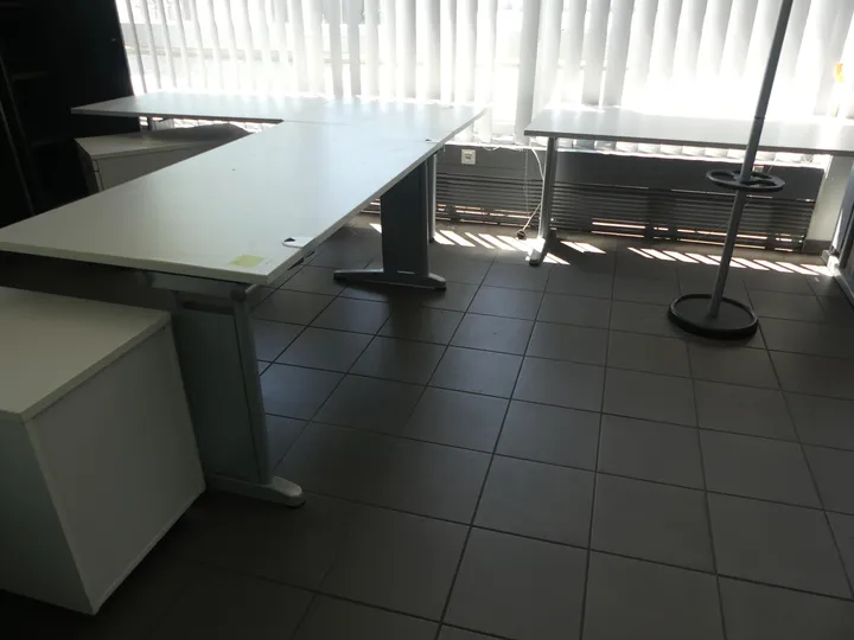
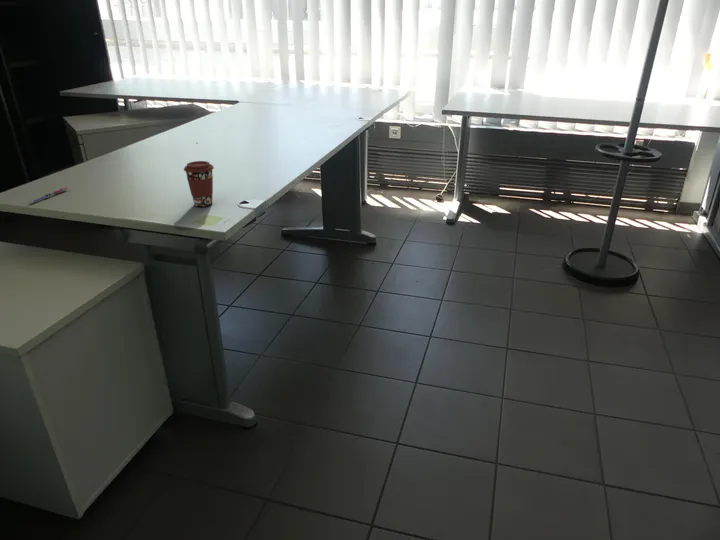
+ coffee cup [183,160,215,208]
+ pen [28,186,68,204]
